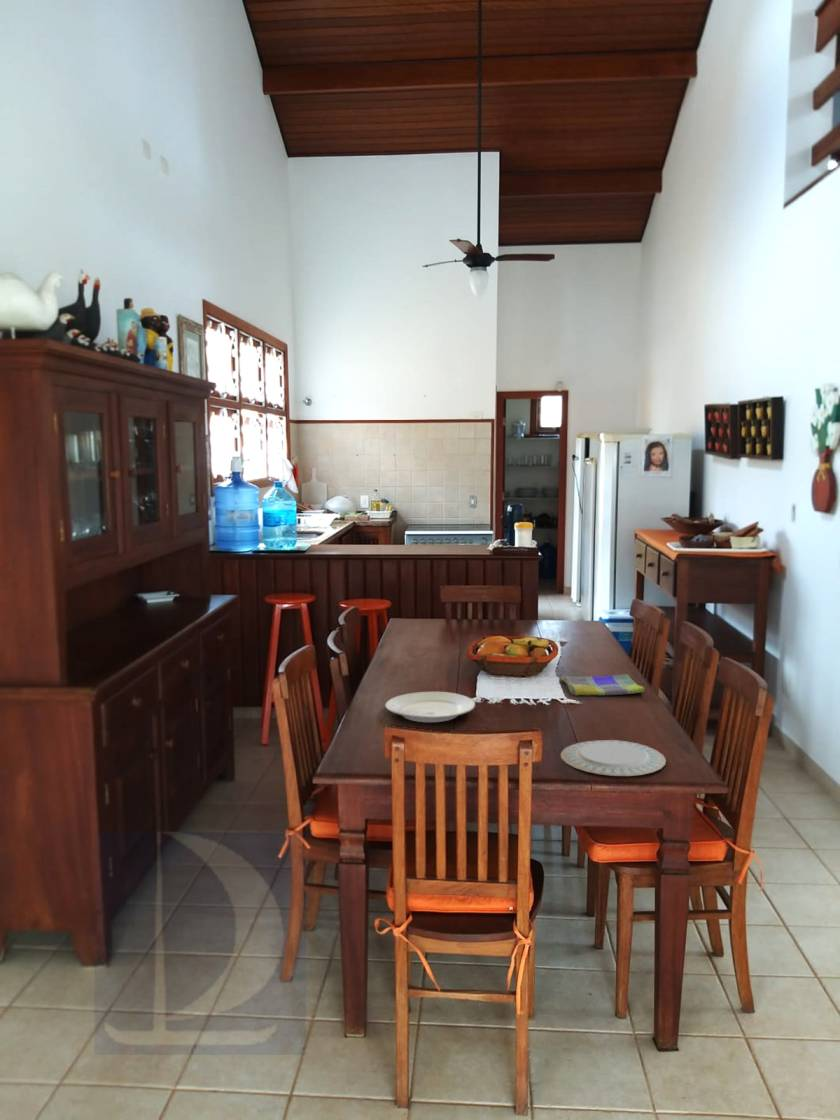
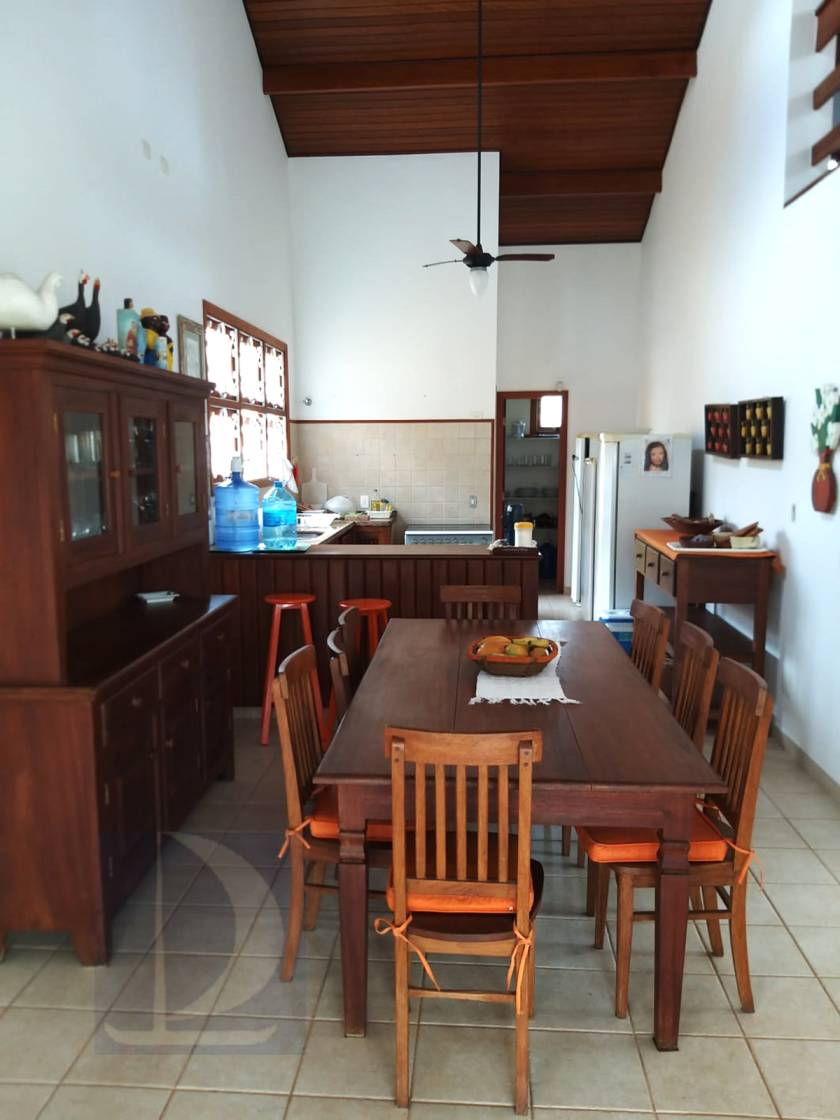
- plate [384,691,476,723]
- dish towel [560,673,645,697]
- chinaware [560,739,667,777]
